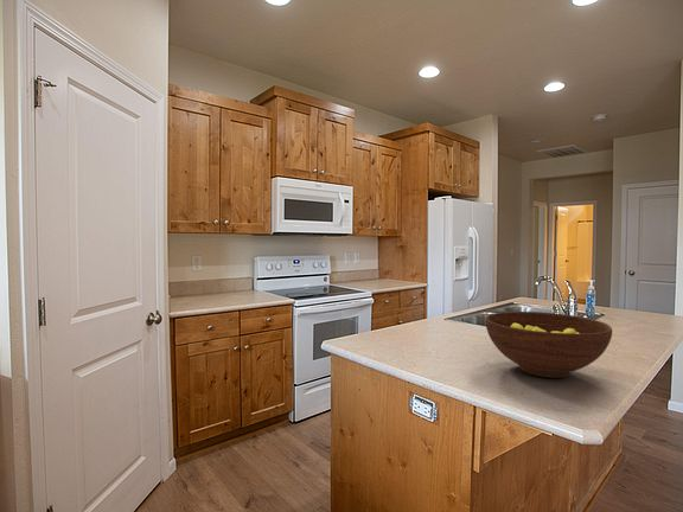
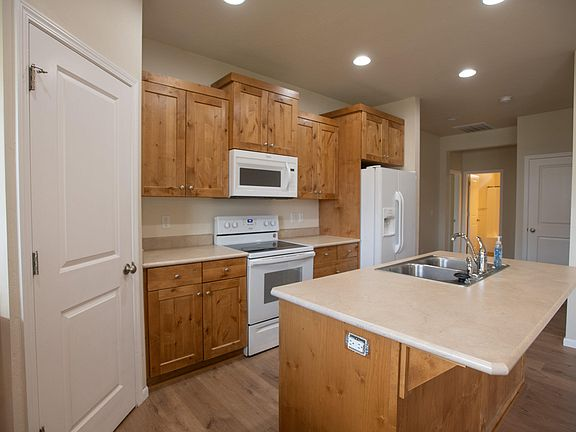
- fruit bowl [484,311,613,379]
